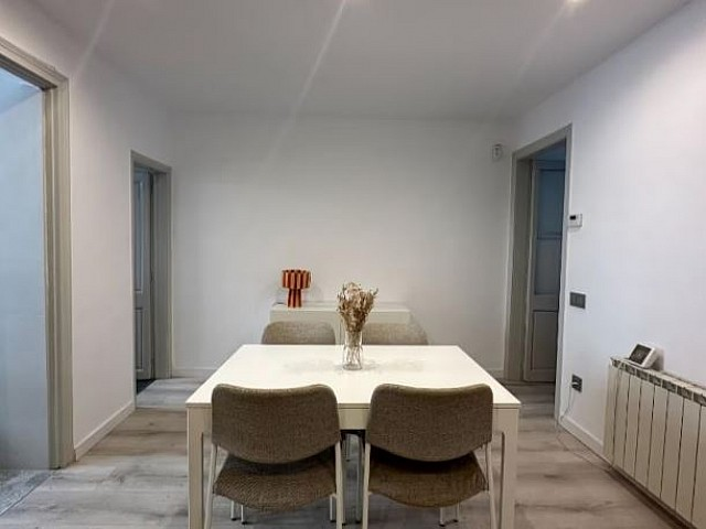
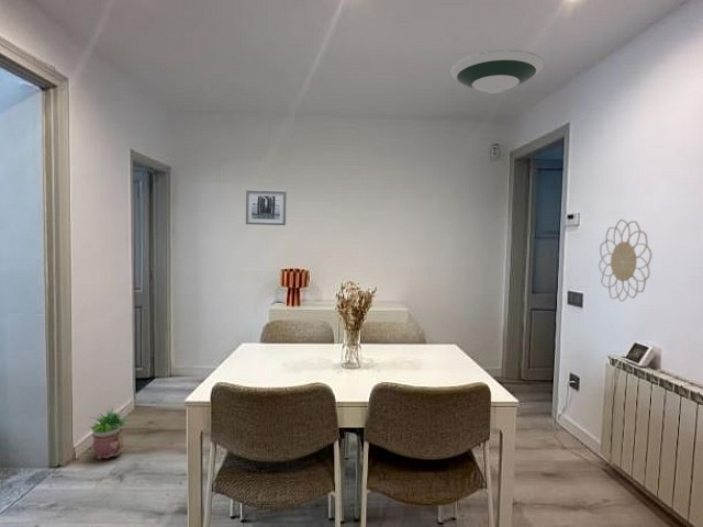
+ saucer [449,49,545,94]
+ decorative wall piece [598,218,652,303]
+ potted plant [88,406,129,461]
+ wall art [245,189,288,226]
